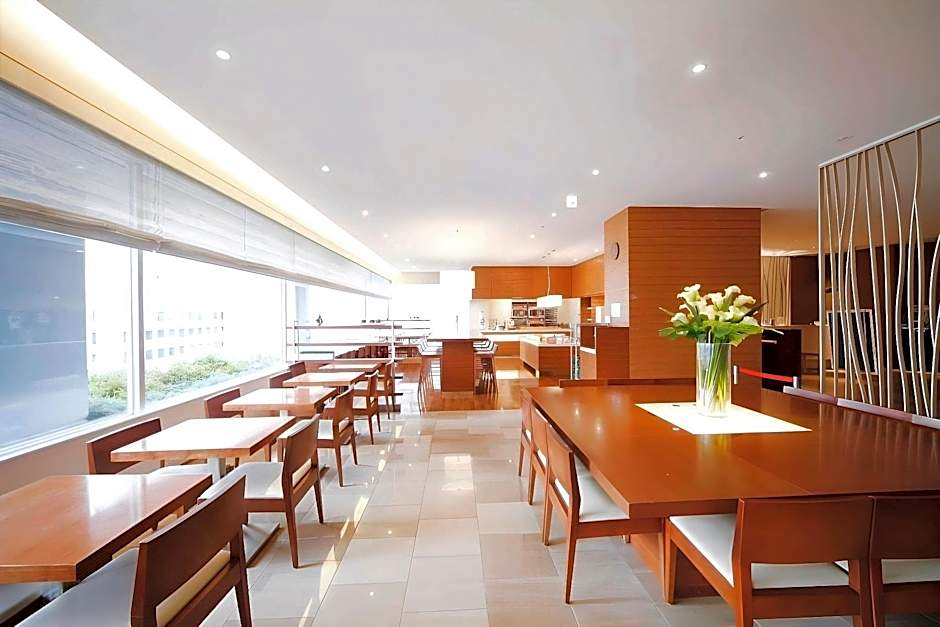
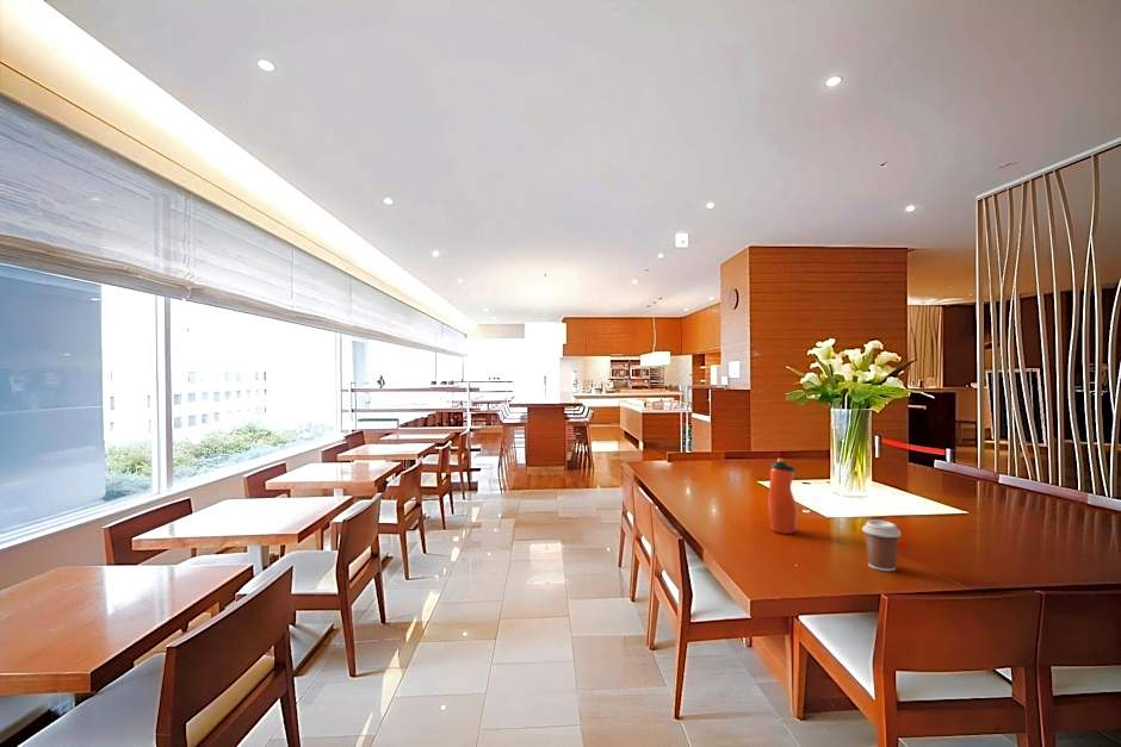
+ water bottle [767,457,798,535]
+ coffee cup [861,519,902,572]
